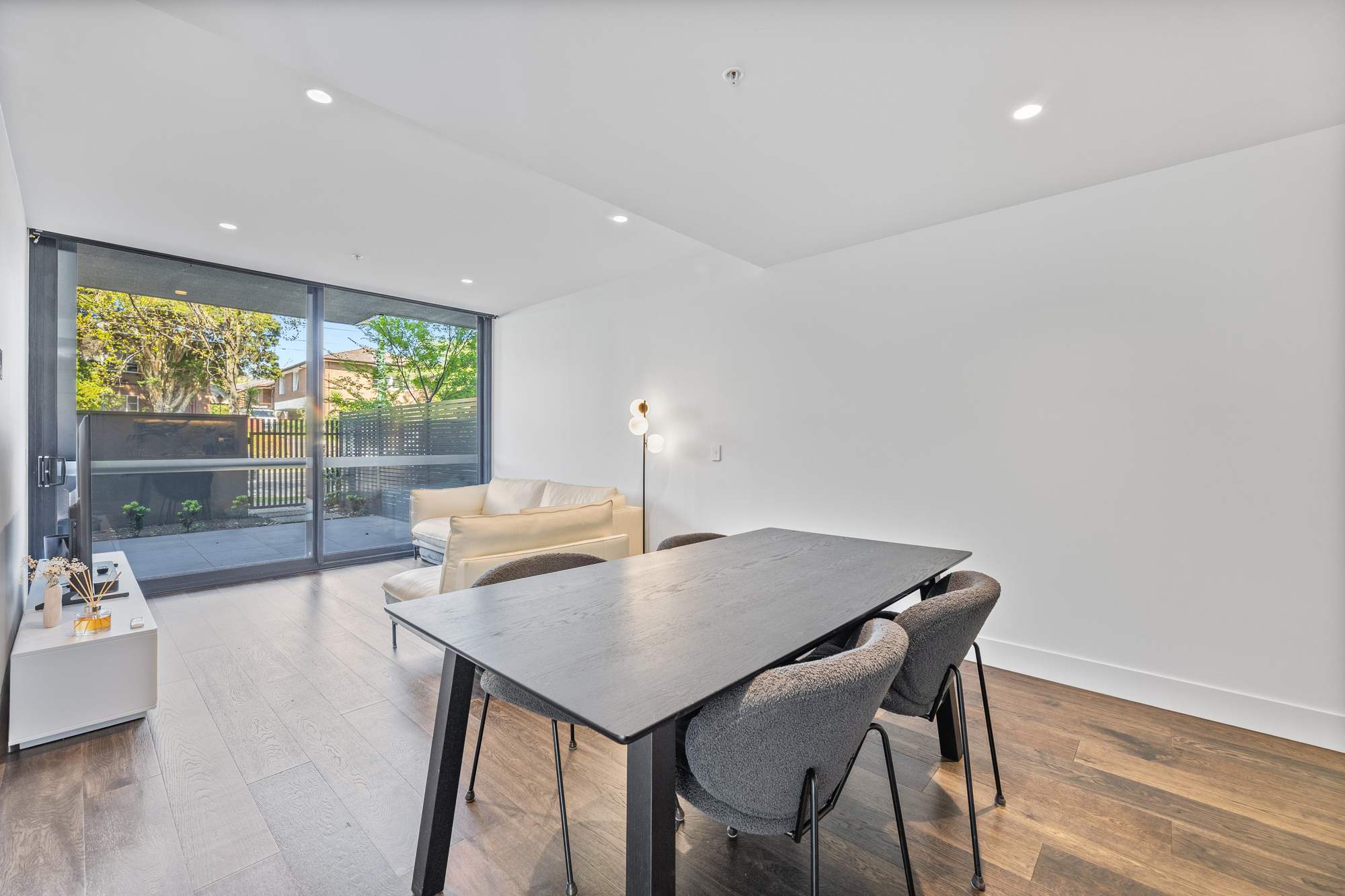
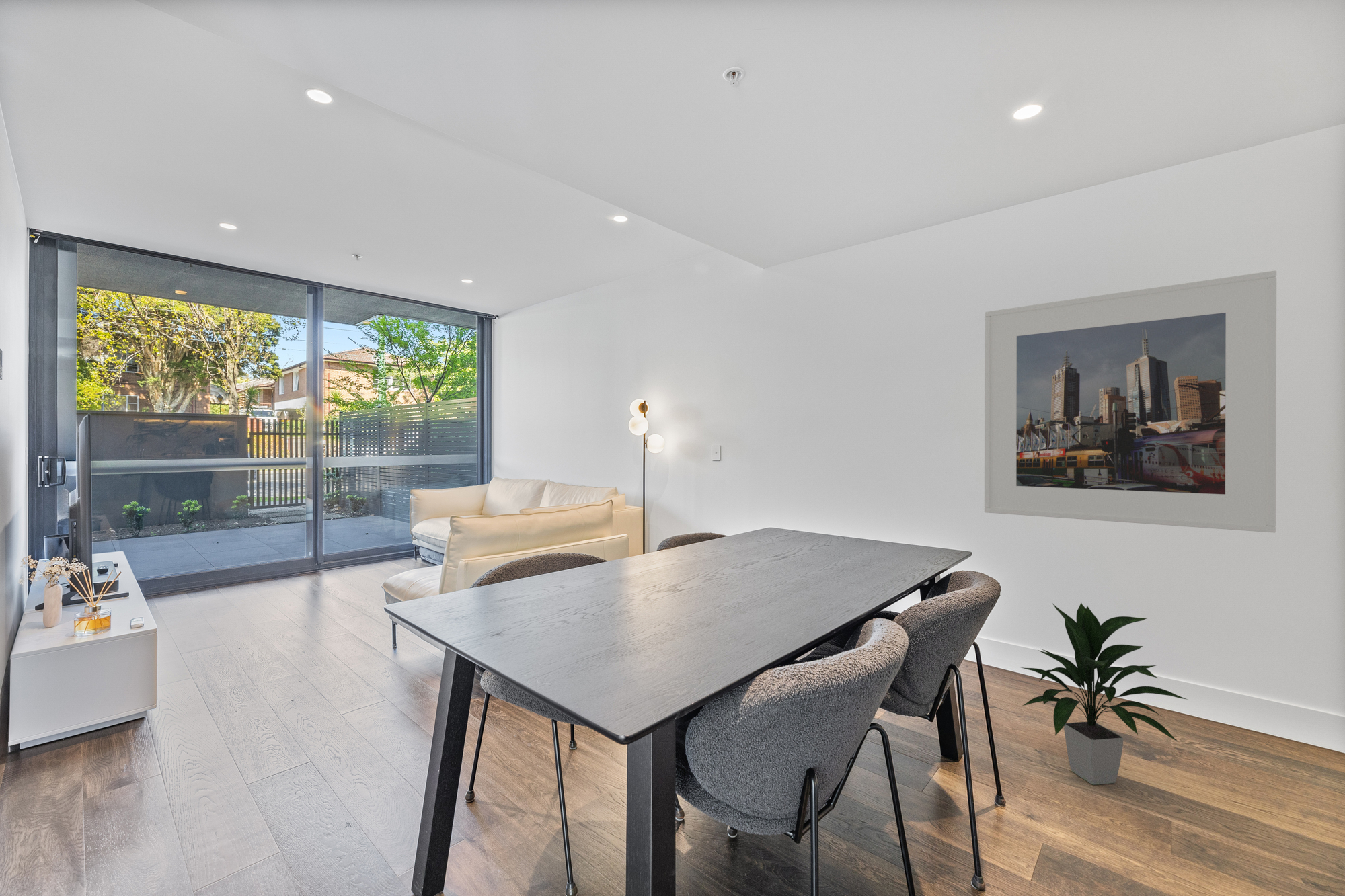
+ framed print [984,270,1277,533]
+ indoor plant [1019,602,1188,786]
